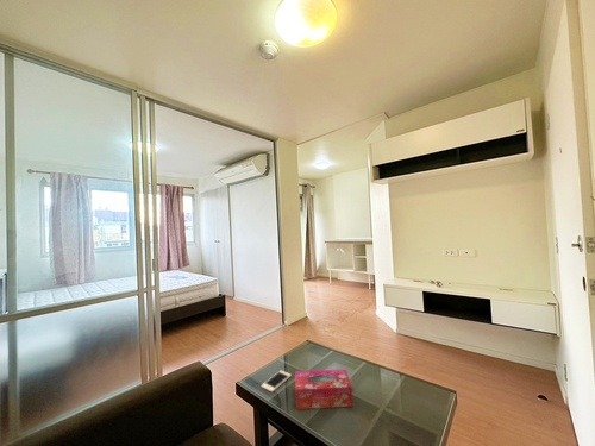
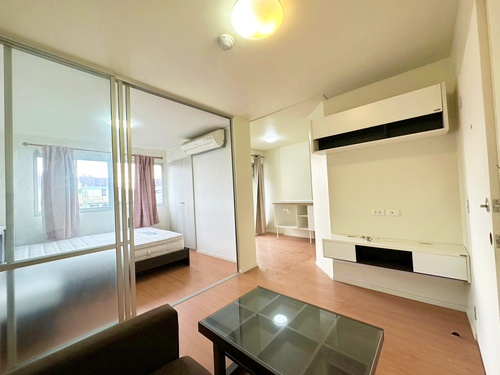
- cell phone [261,370,293,394]
- tissue box [294,368,355,410]
